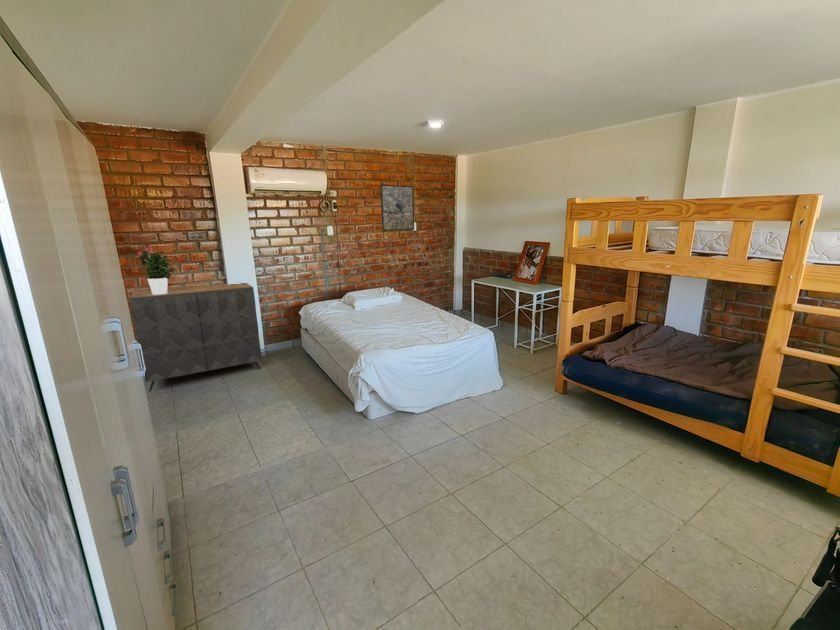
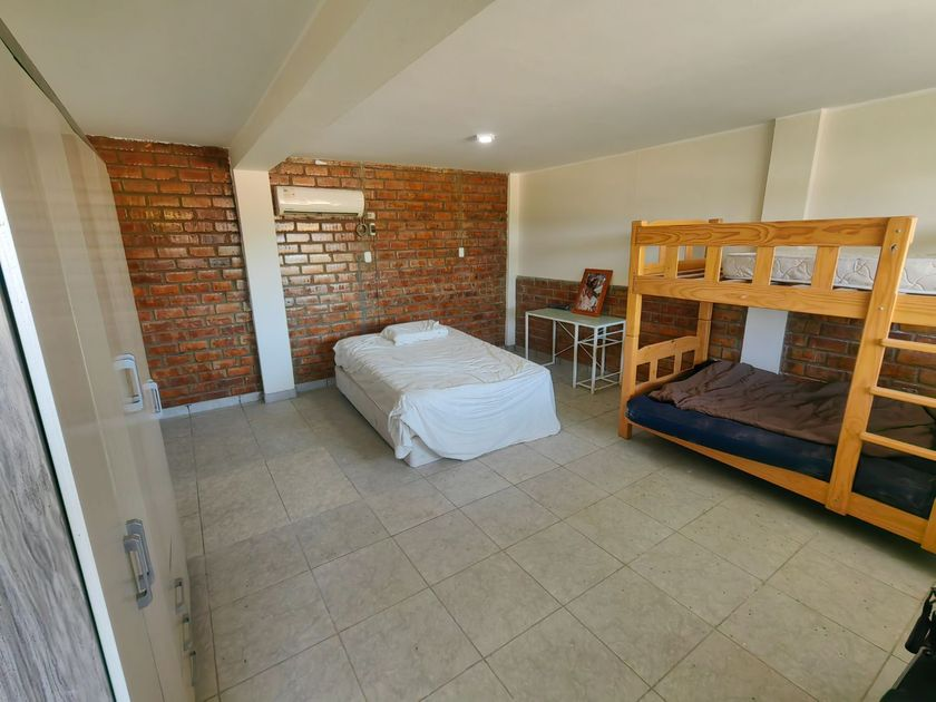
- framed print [380,184,415,232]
- dresser [129,282,263,393]
- potted flower [131,246,178,294]
